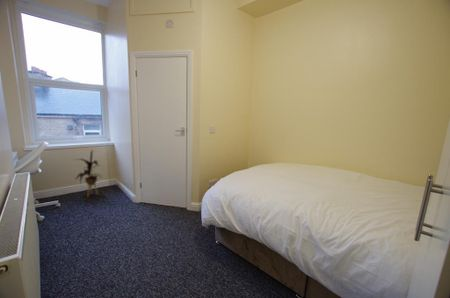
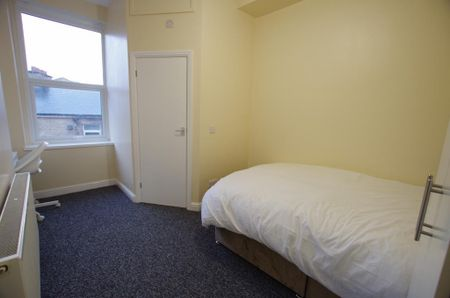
- house plant [74,149,103,198]
